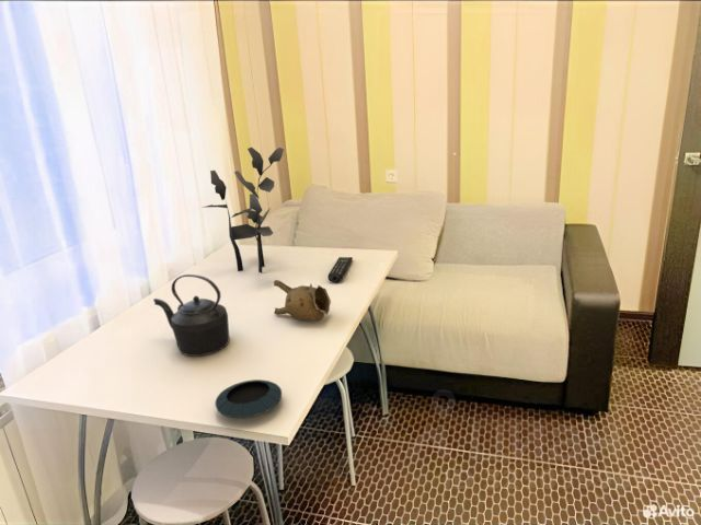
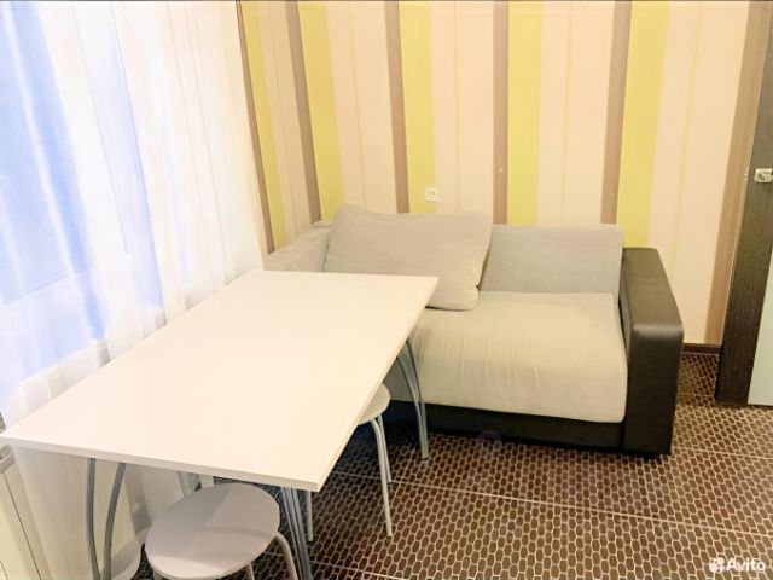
- plant [200,147,285,273]
- saucer [215,378,283,419]
- teapot [273,279,332,322]
- remote control [326,256,354,283]
- kettle [152,273,230,357]
